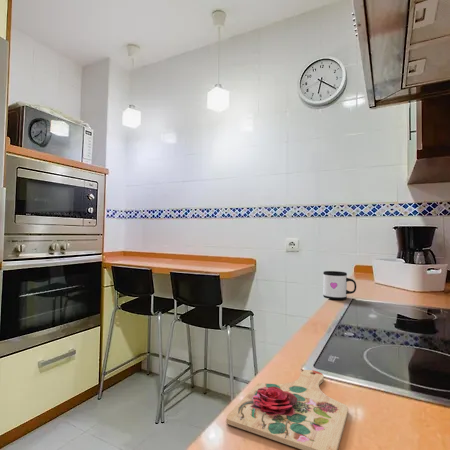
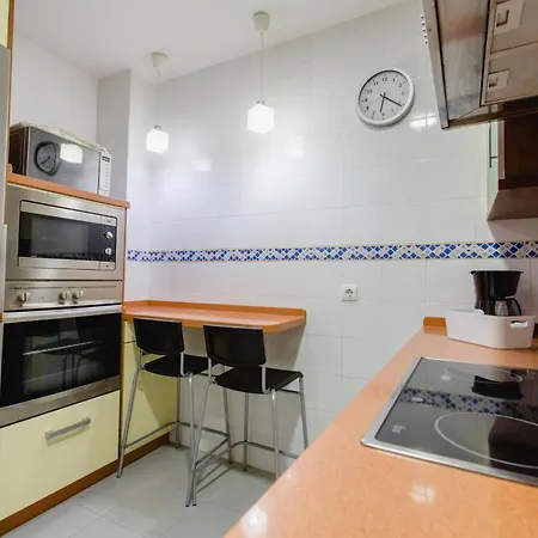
- cutting board [225,369,349,450]
- mug [322,270,357,301]
